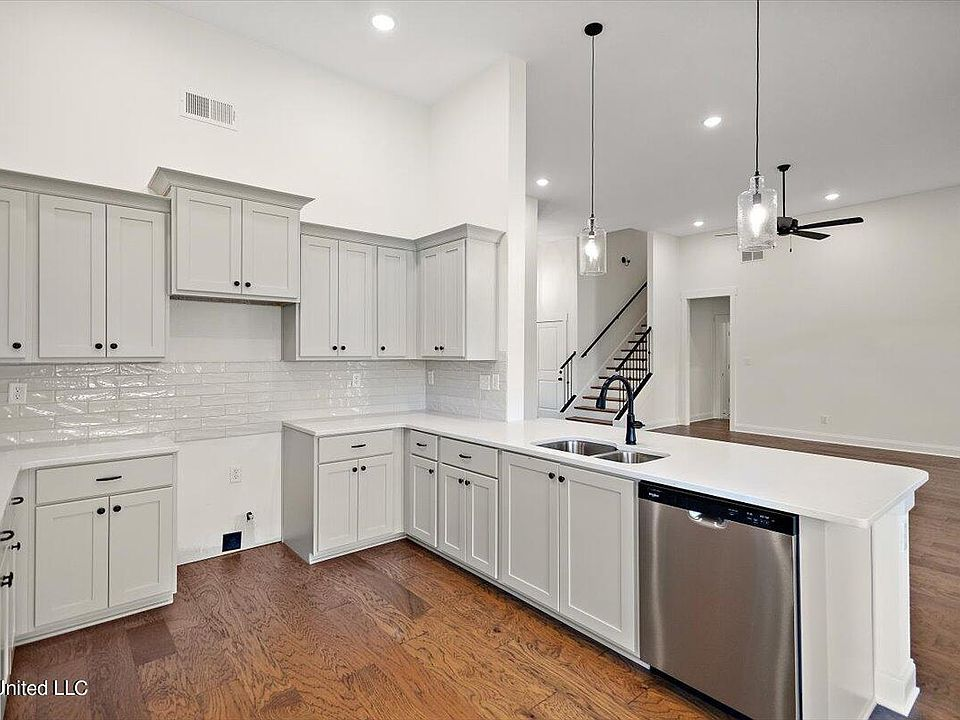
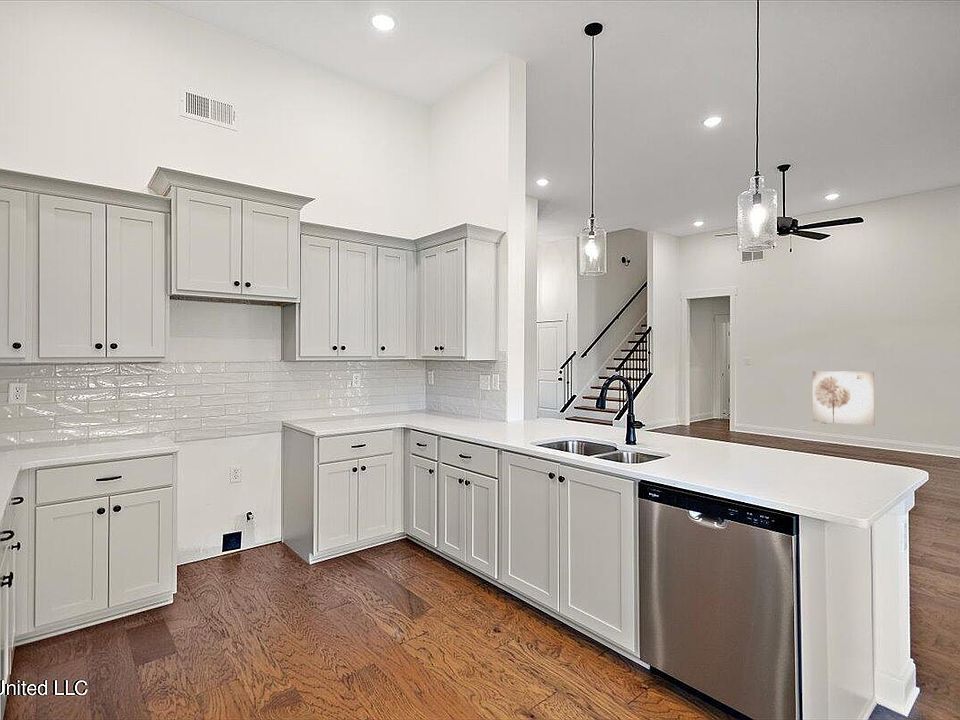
+ wall art [812,370,875,427]
